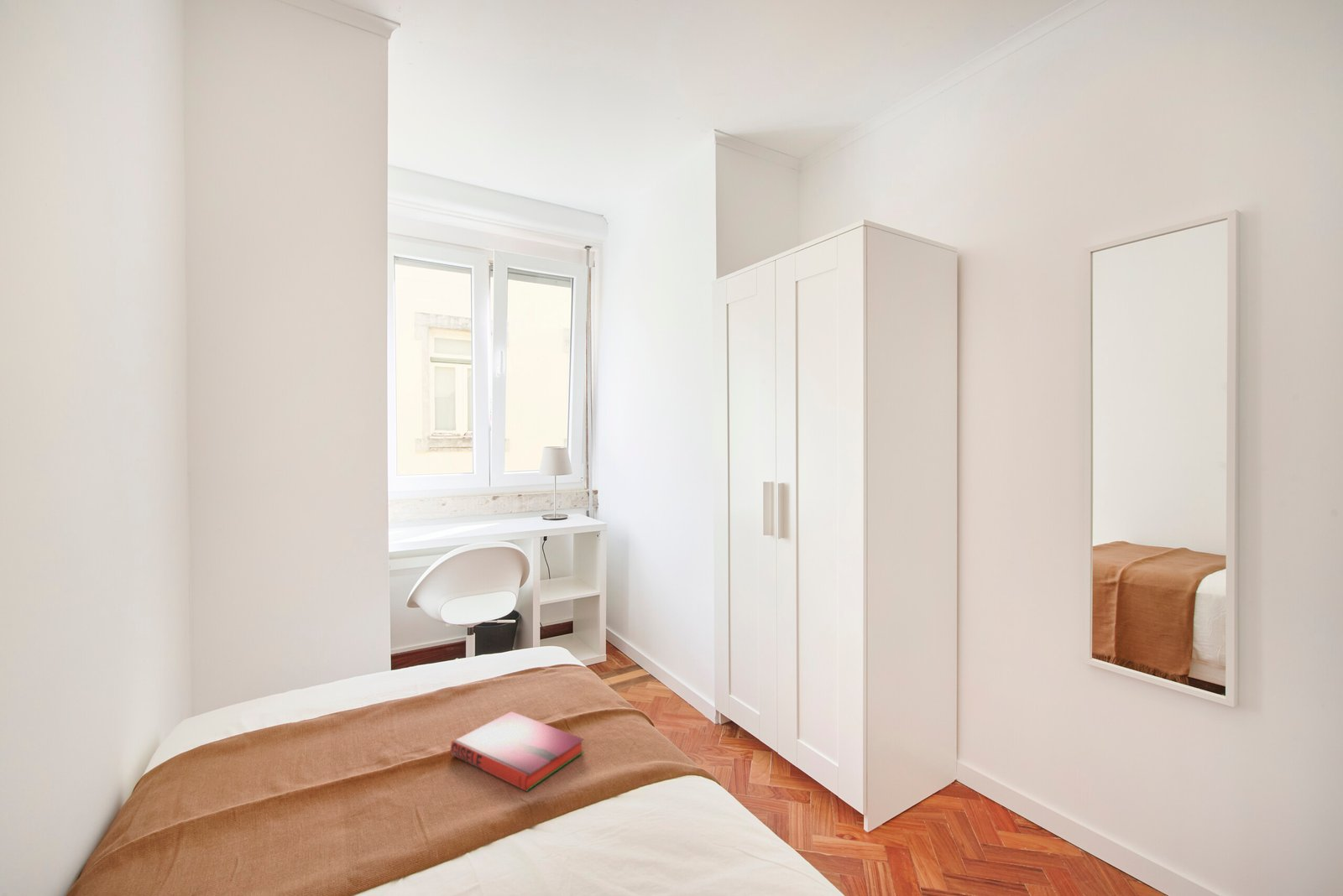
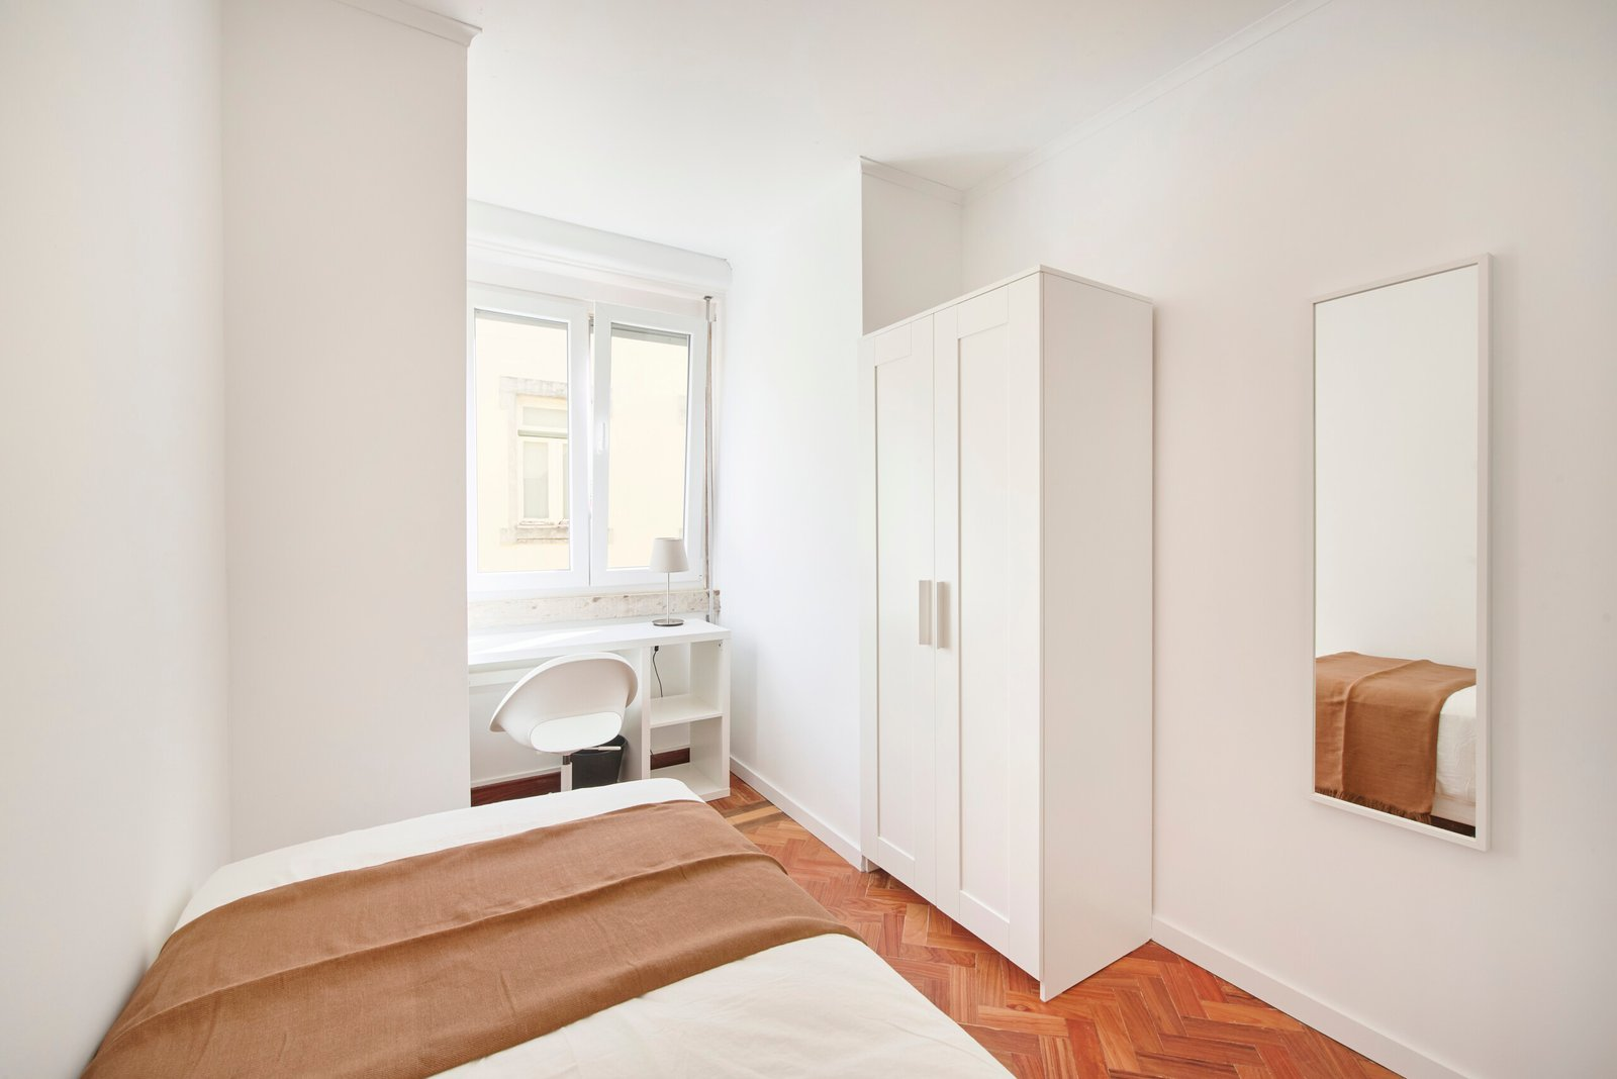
- hardback book [450,711,584,792]
